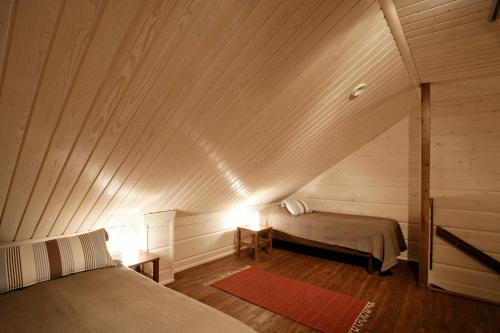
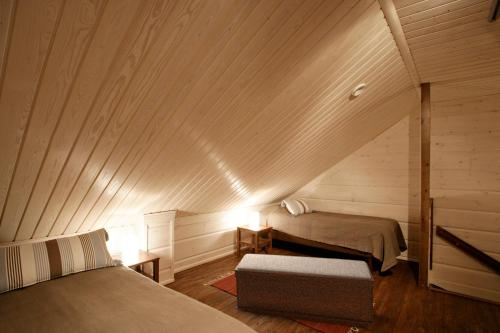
+ bench [234,253,375,330]
